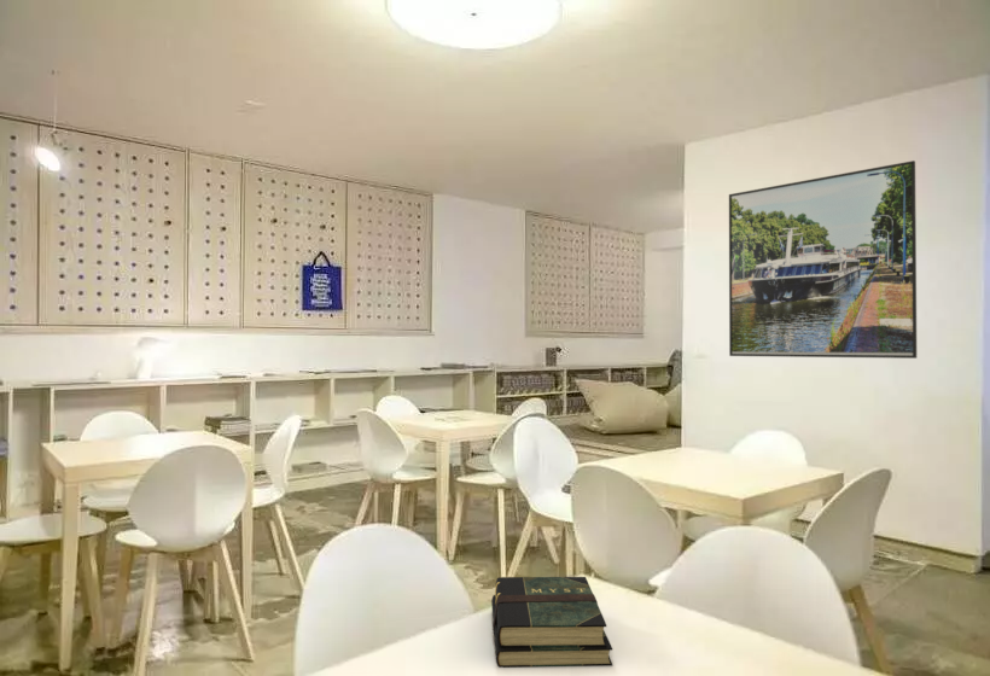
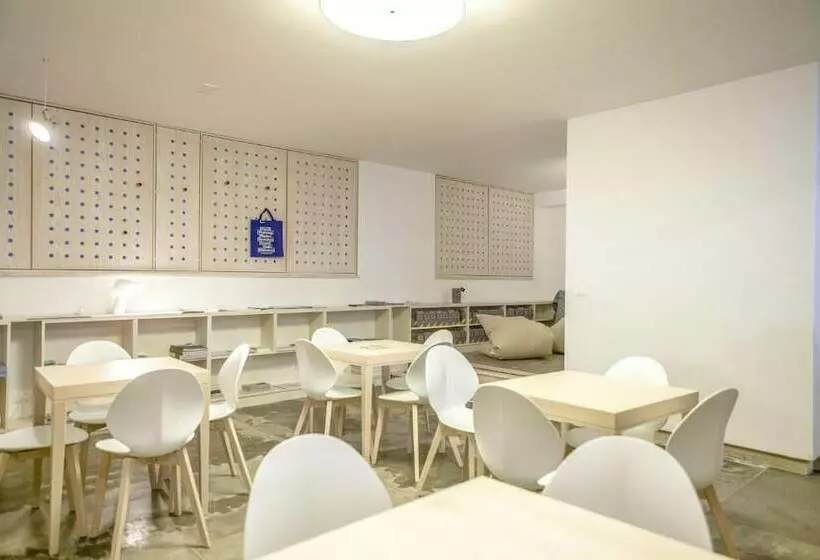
- book [490,576,613,669]
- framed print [728,159,918,360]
